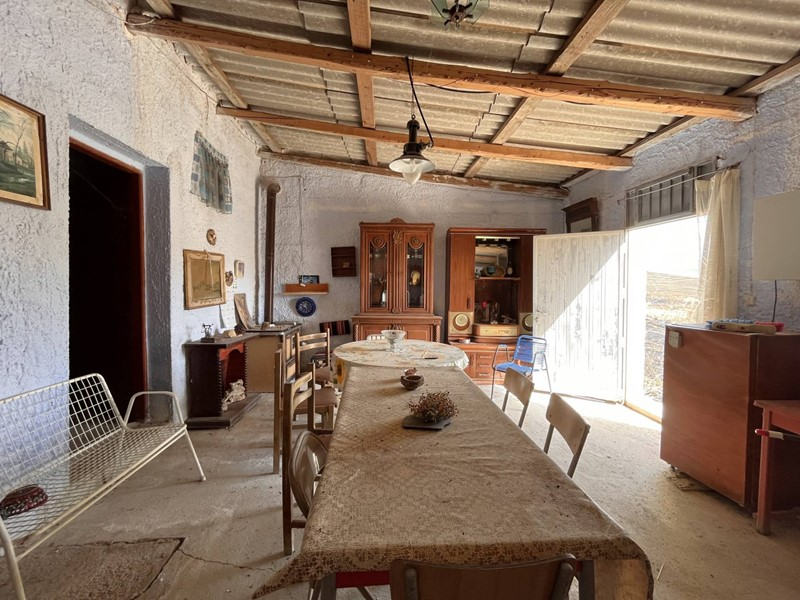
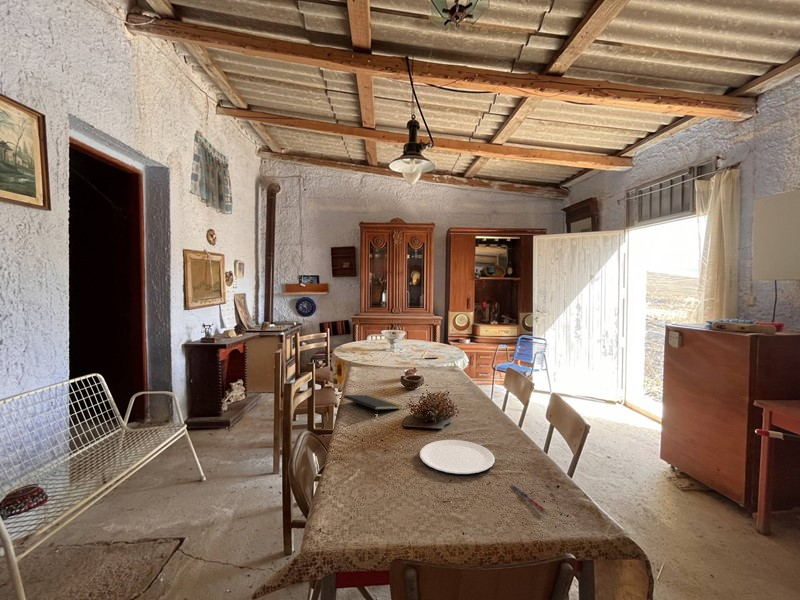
+ plate [419,439,496,475]
+ notepad [343,394,403,413]
+ pen [509,483,546,512]
